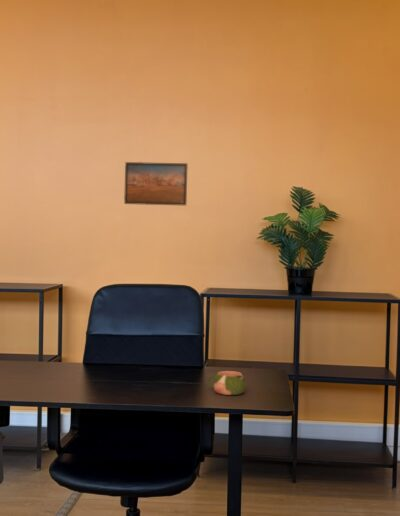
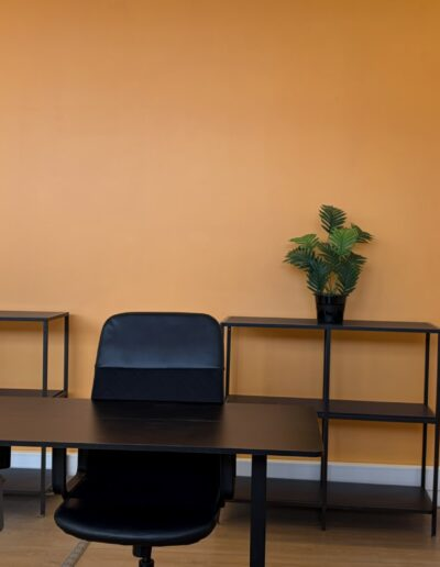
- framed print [123,161,189,207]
- mug [206,370,246,396]
